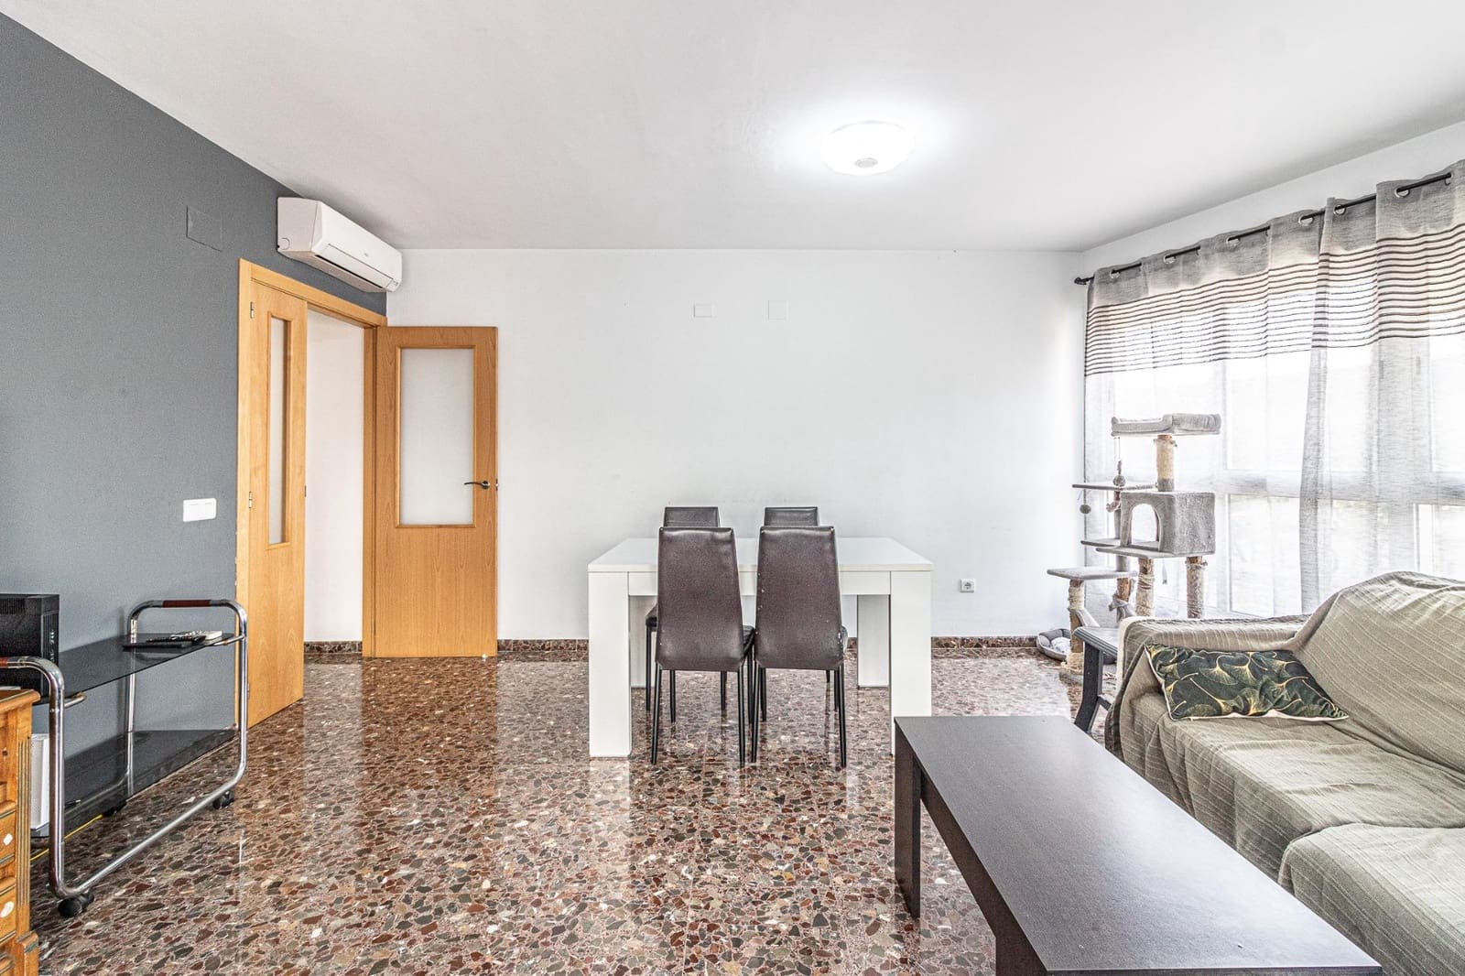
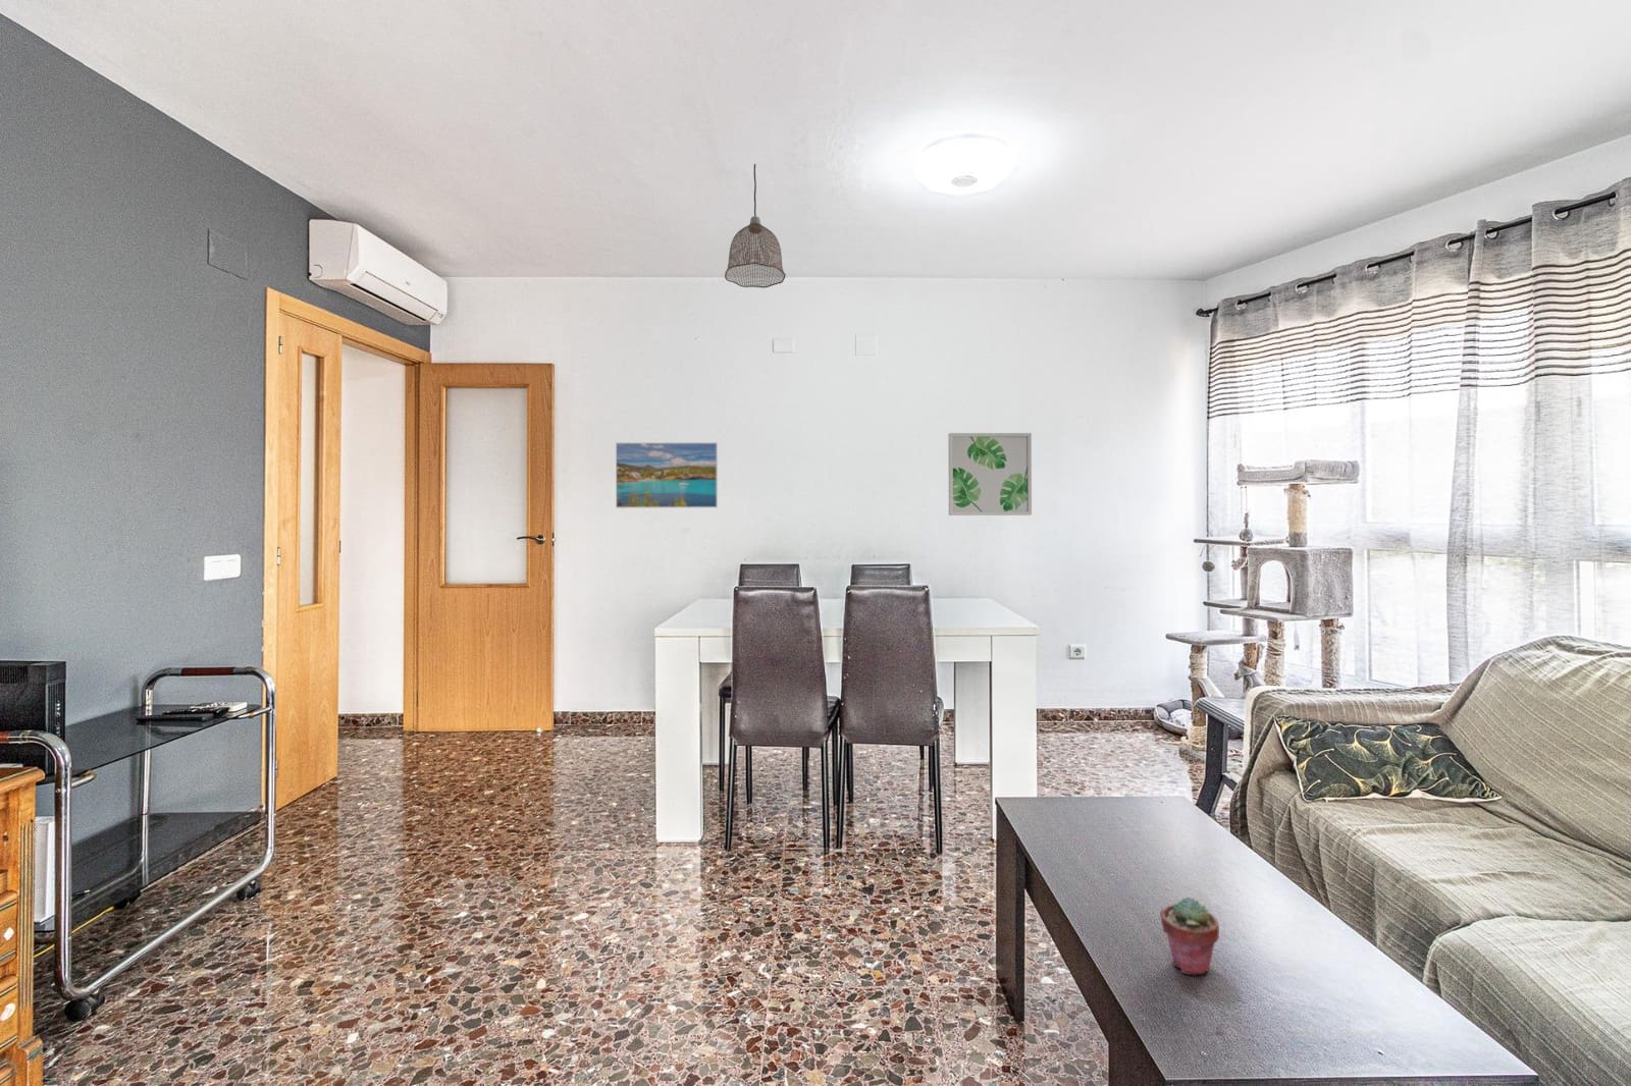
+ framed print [615,442,719,509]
+ wall art [947,431,1033,516]
+ pendant lamp [724,162,787,290]
+ potted succulent [1159,897,1220,976]
